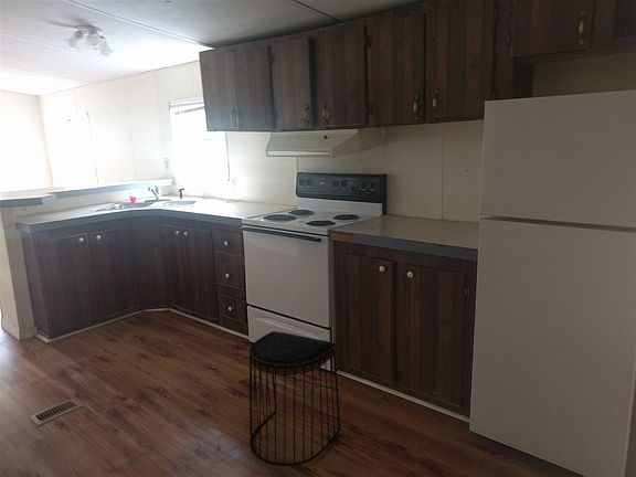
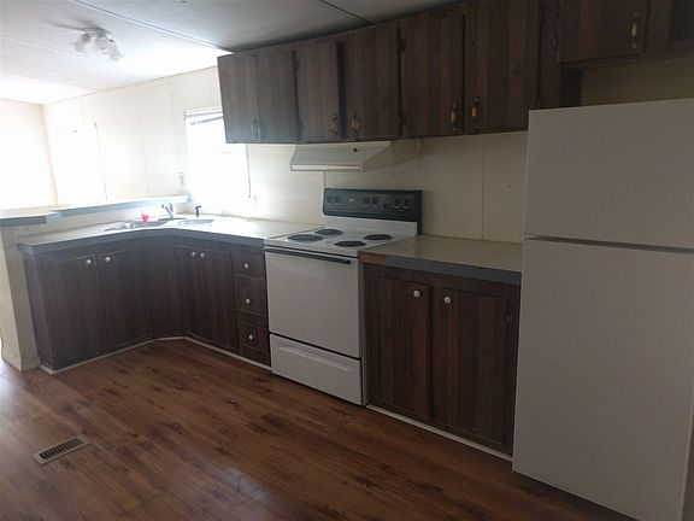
- stool [248,330,341,467]
